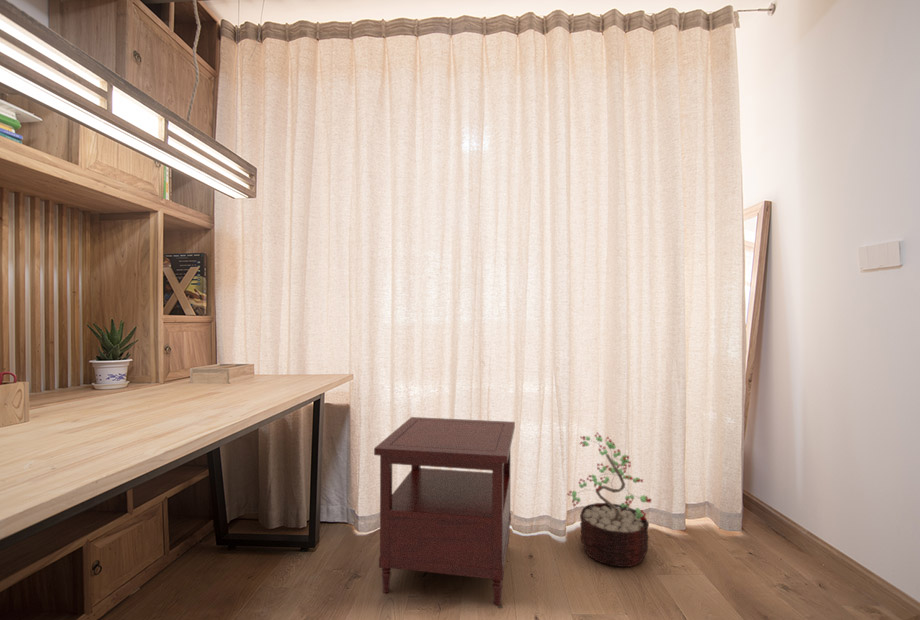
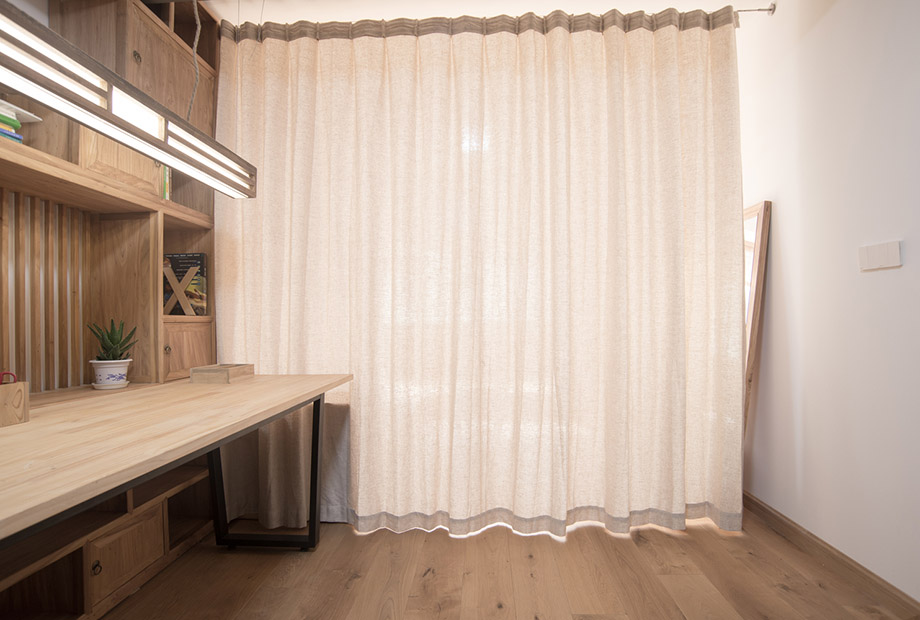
- side table [373,416,516,606]
- decorative plant [566,431,653,568]
